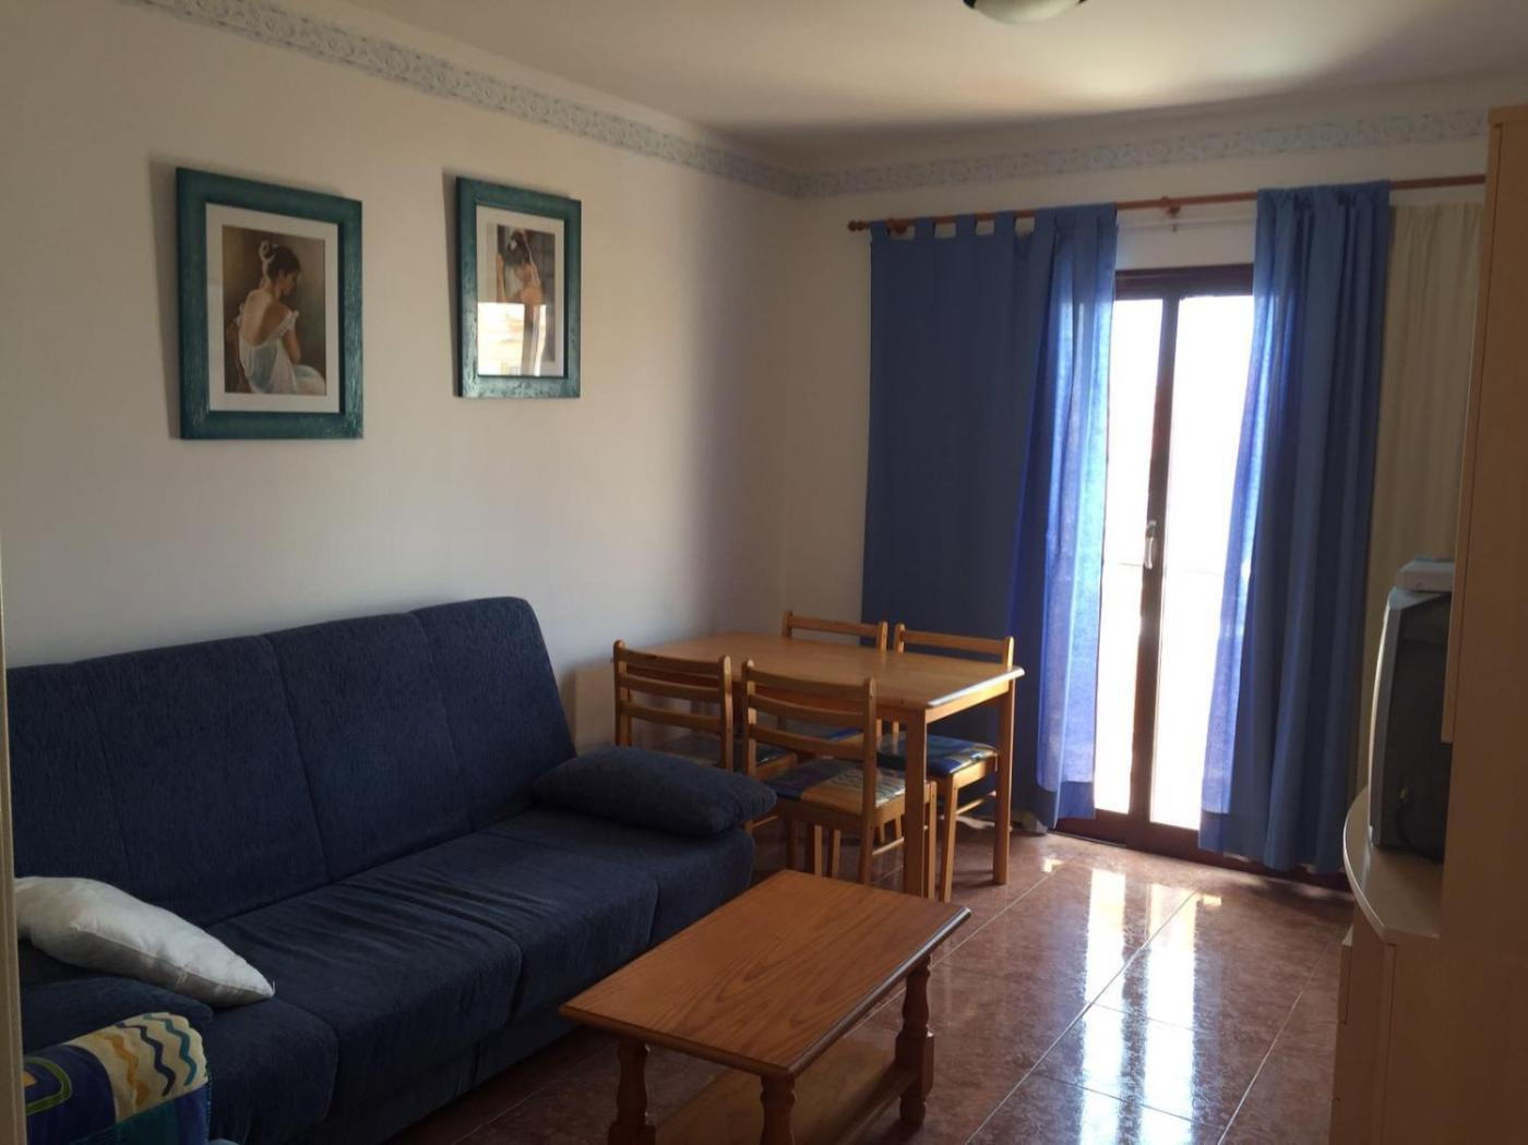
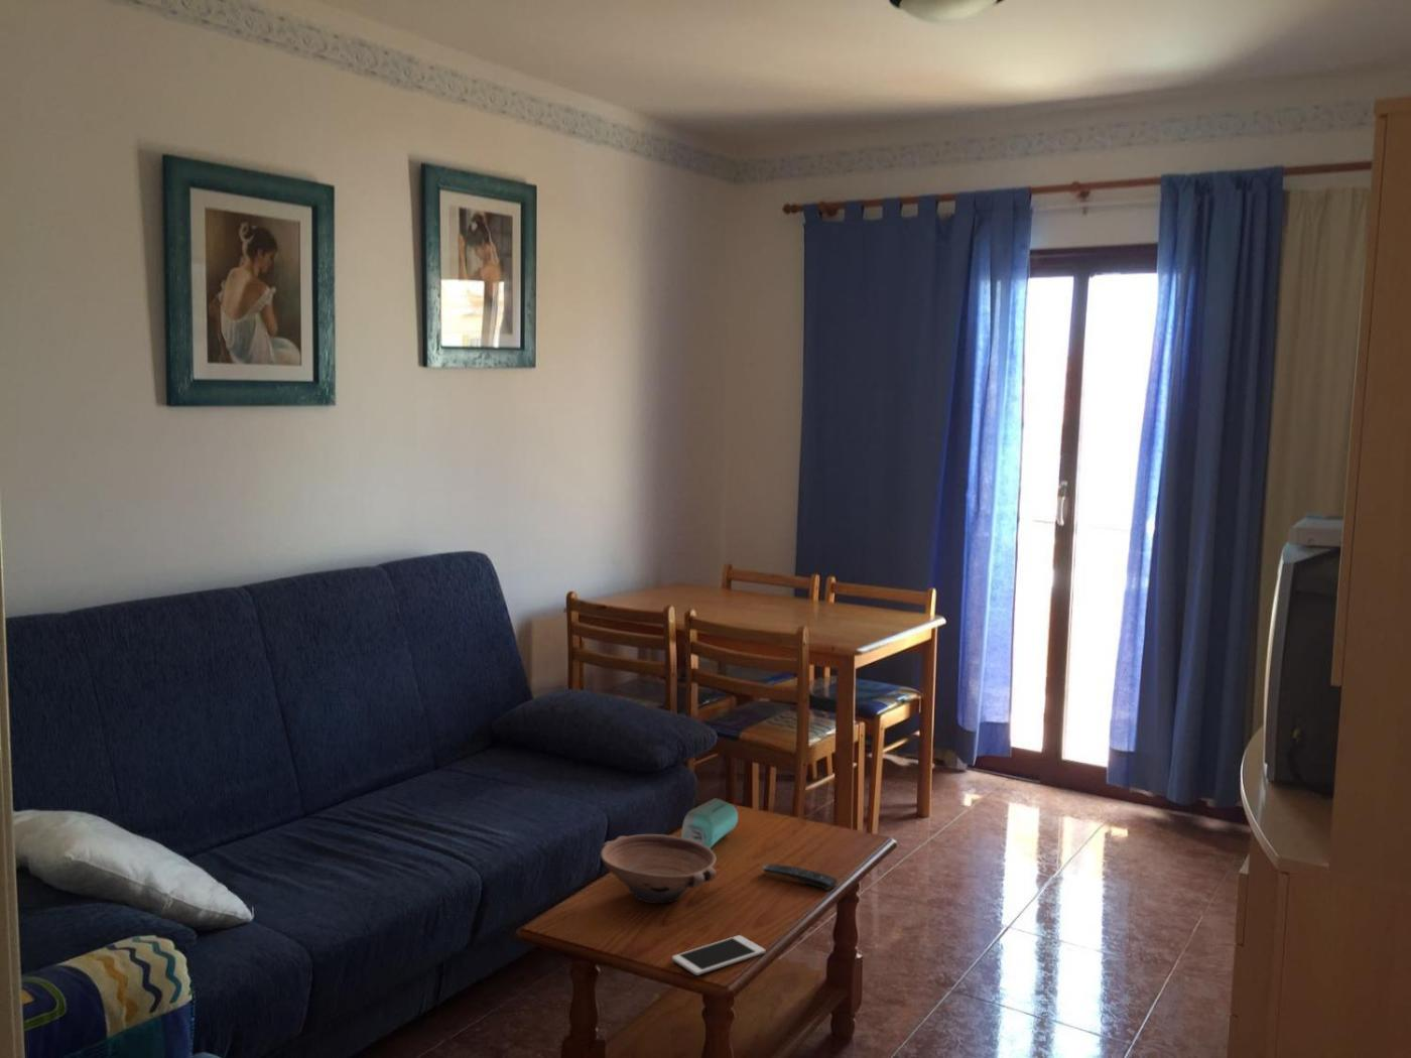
+ bowl [600,834,717,905]
+ cell phone [671,934,765,977]
+ speaker [680,797,739,848]
+ remote control [761,862,839,891]
